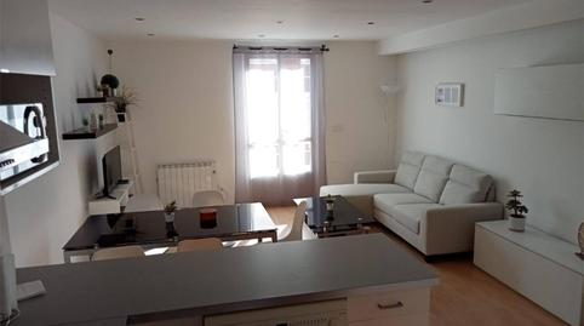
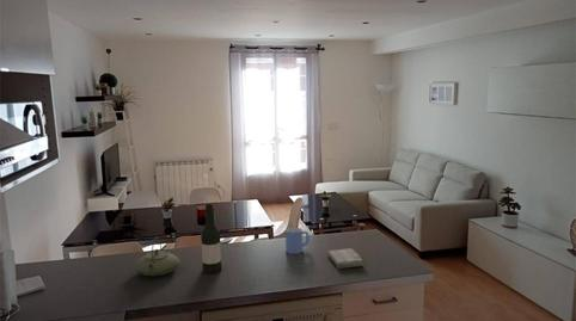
+ mug [284,227,311,255]
+ wine bottle [200,200,222,274]
+ teapot [134,236,180,277]
+ washcloth [326,247,364,270]
